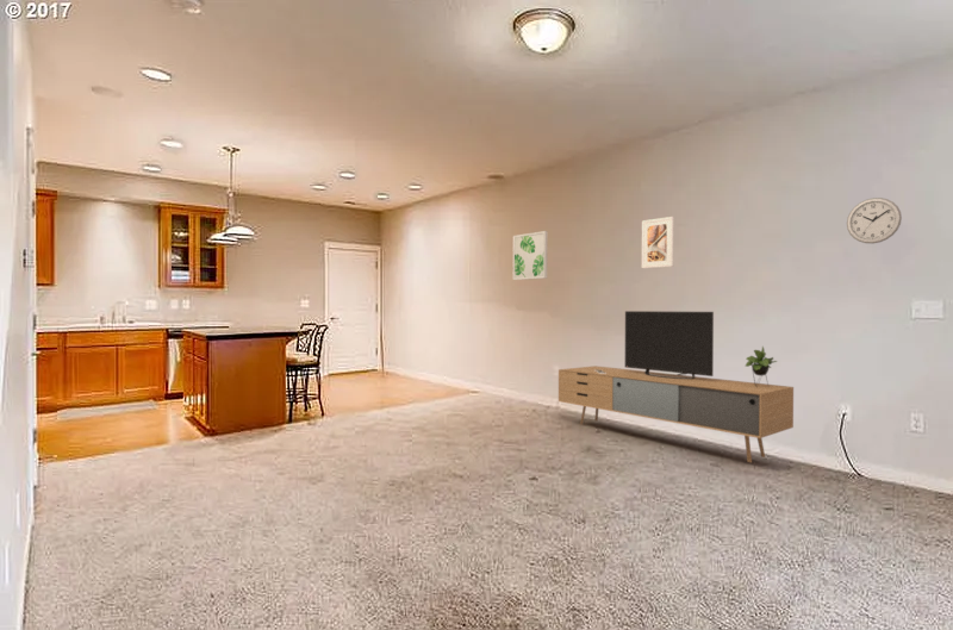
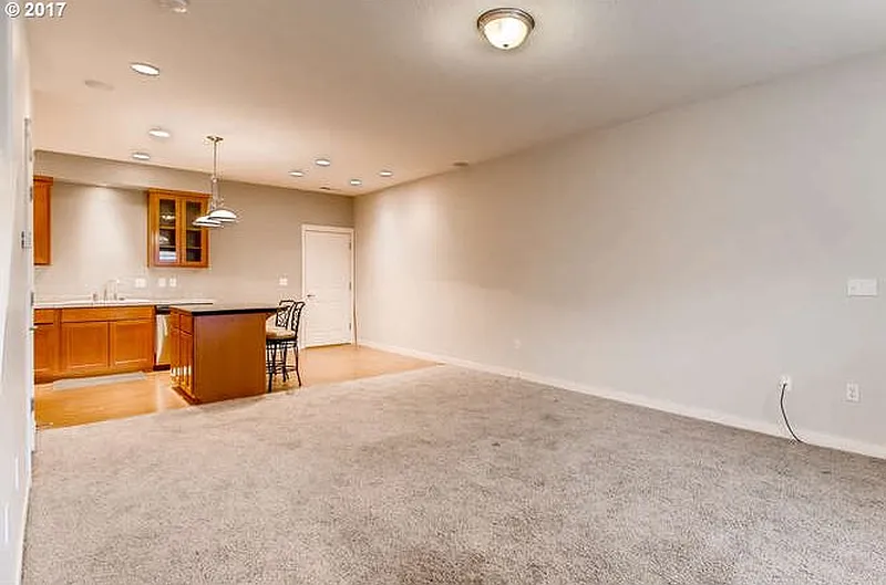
- media console [558,310,795,463]
- wall clock [846,197,903,245]
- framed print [641,216,674,269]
- wall art [512,230,548,281]
